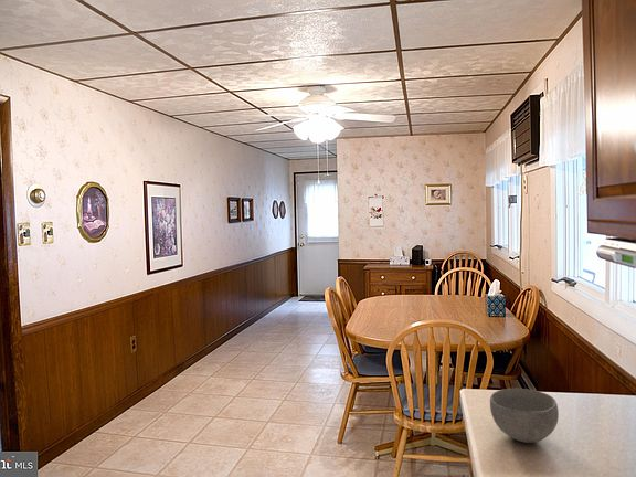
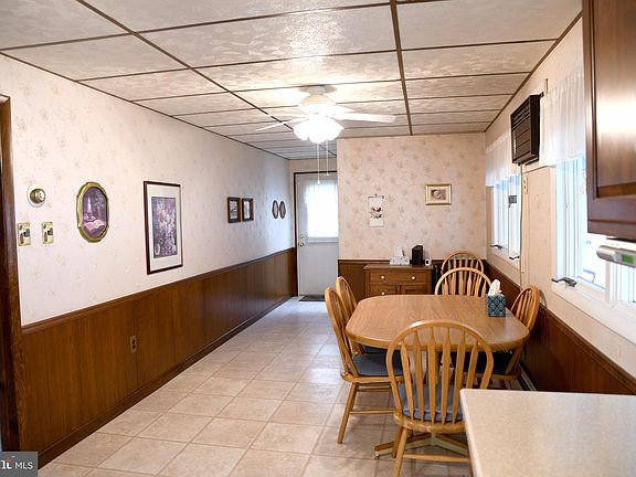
- bowl [489,388,560,444]
